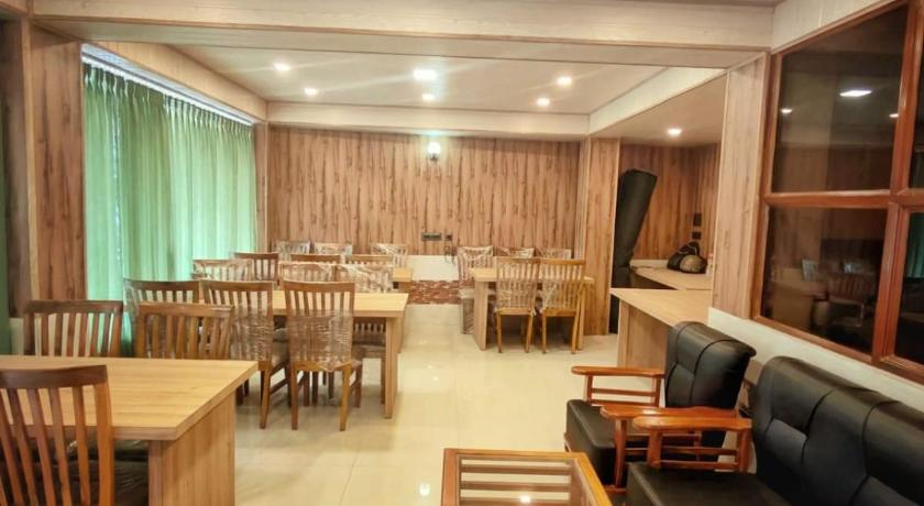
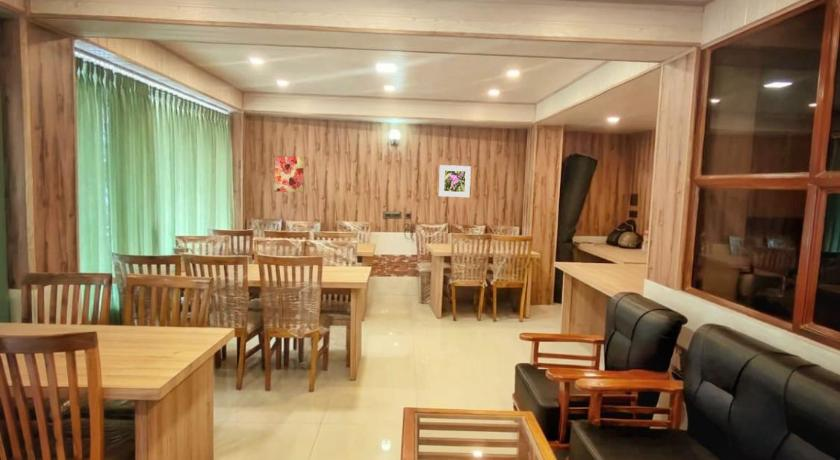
+ wall art [273,155,305,194]
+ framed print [438,164,472,198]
